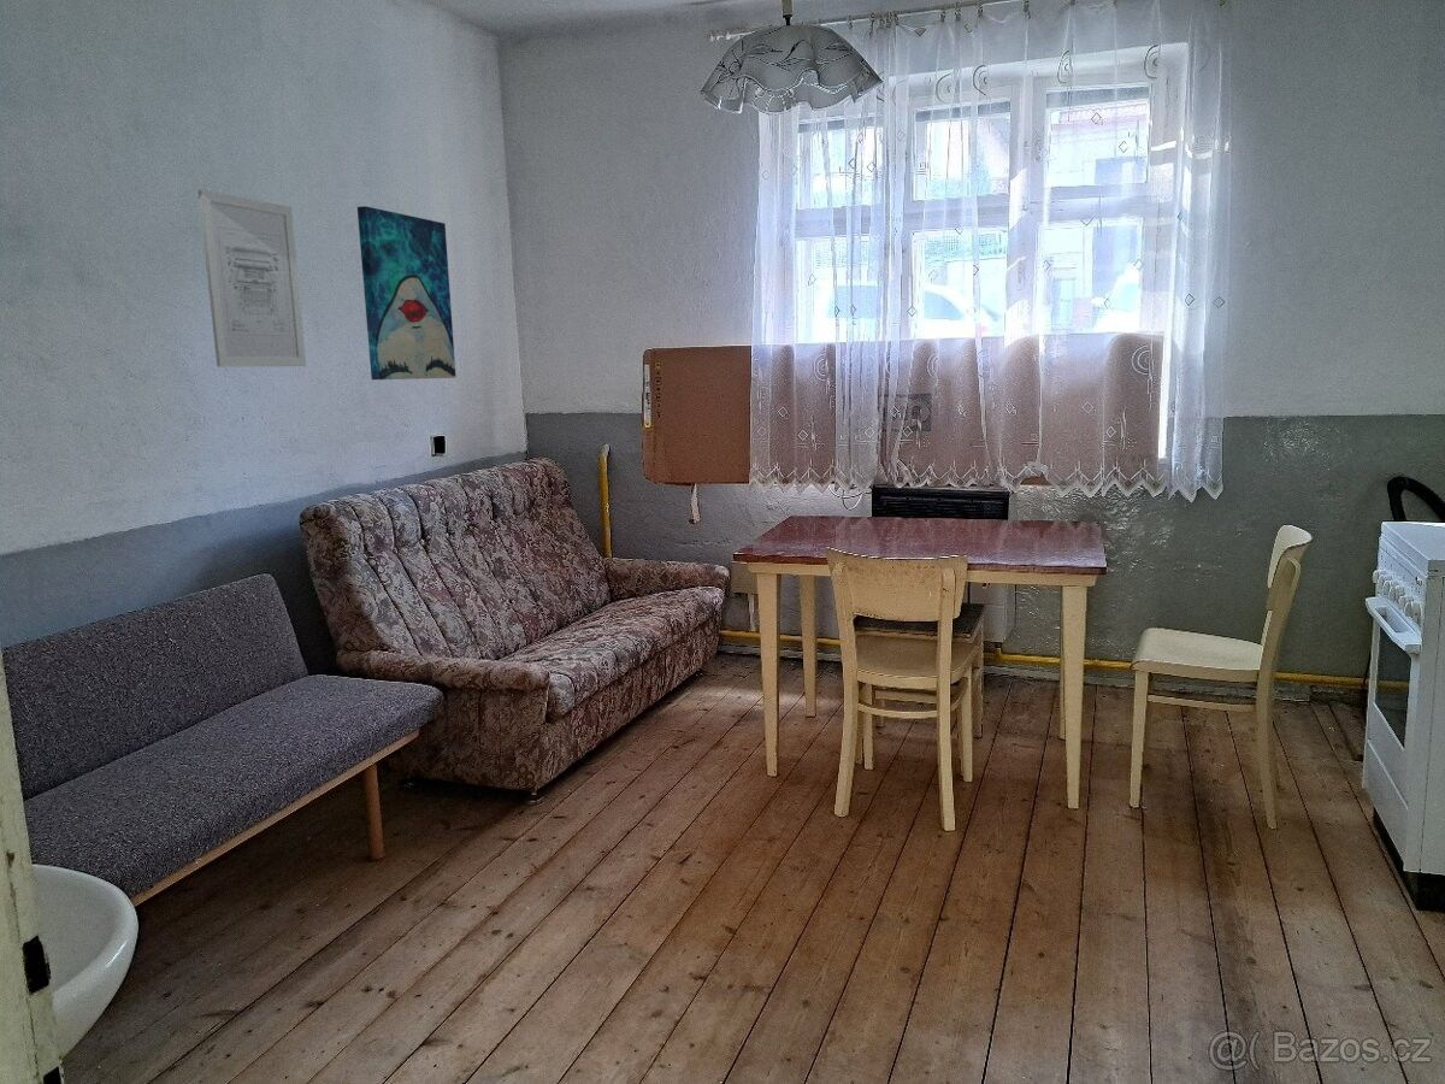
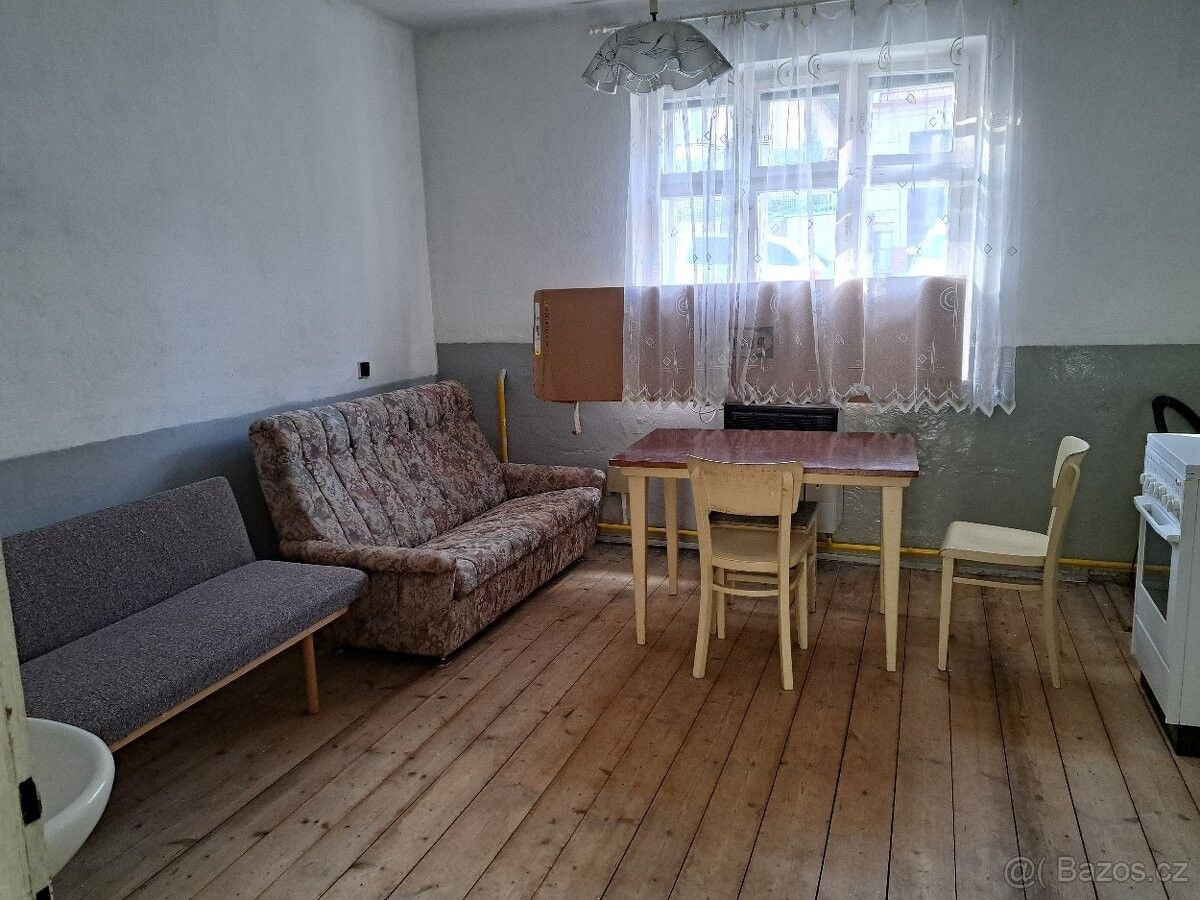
- wall art [356,205,458,381]
- wall art [197,189,307,369]
